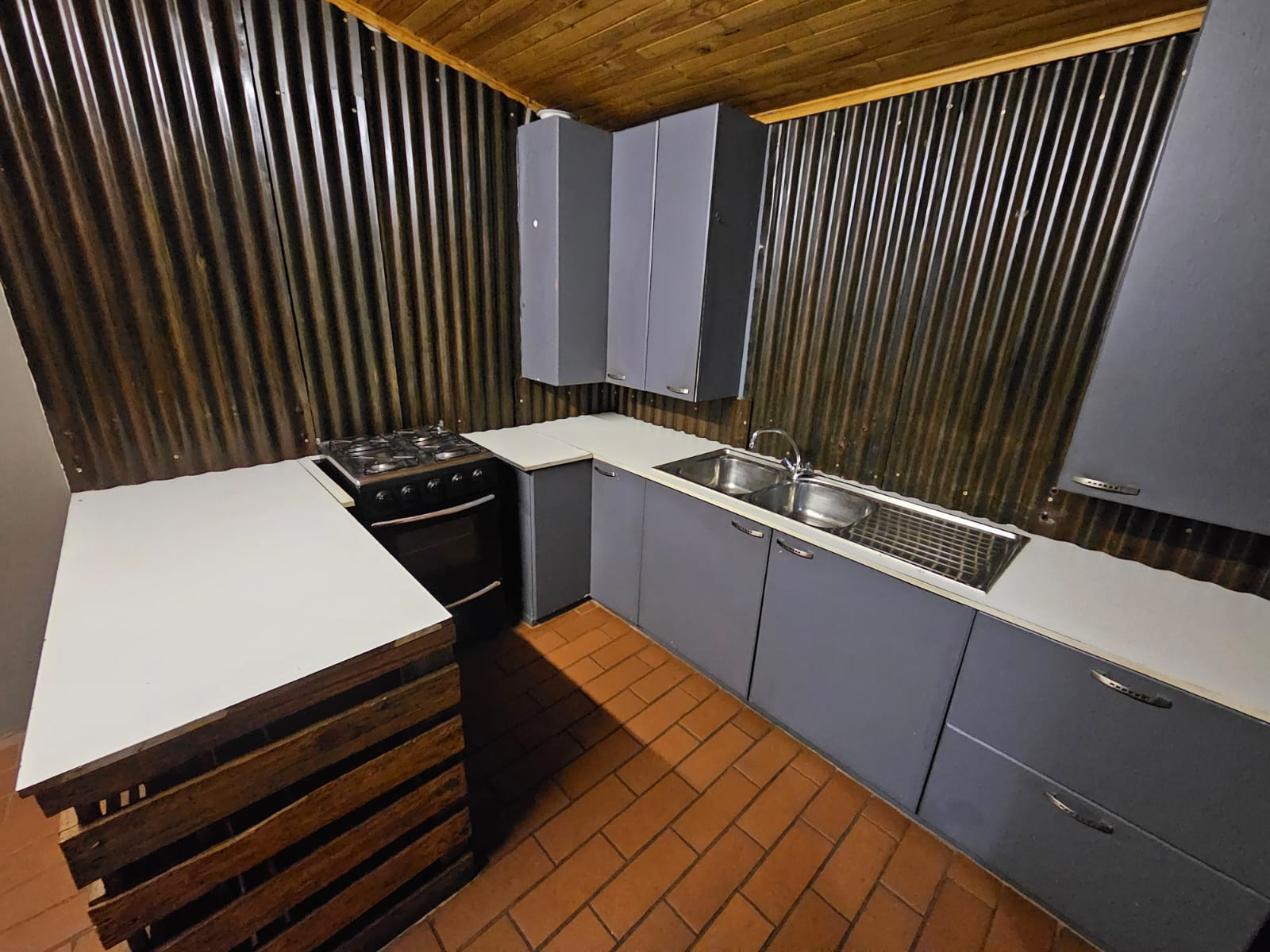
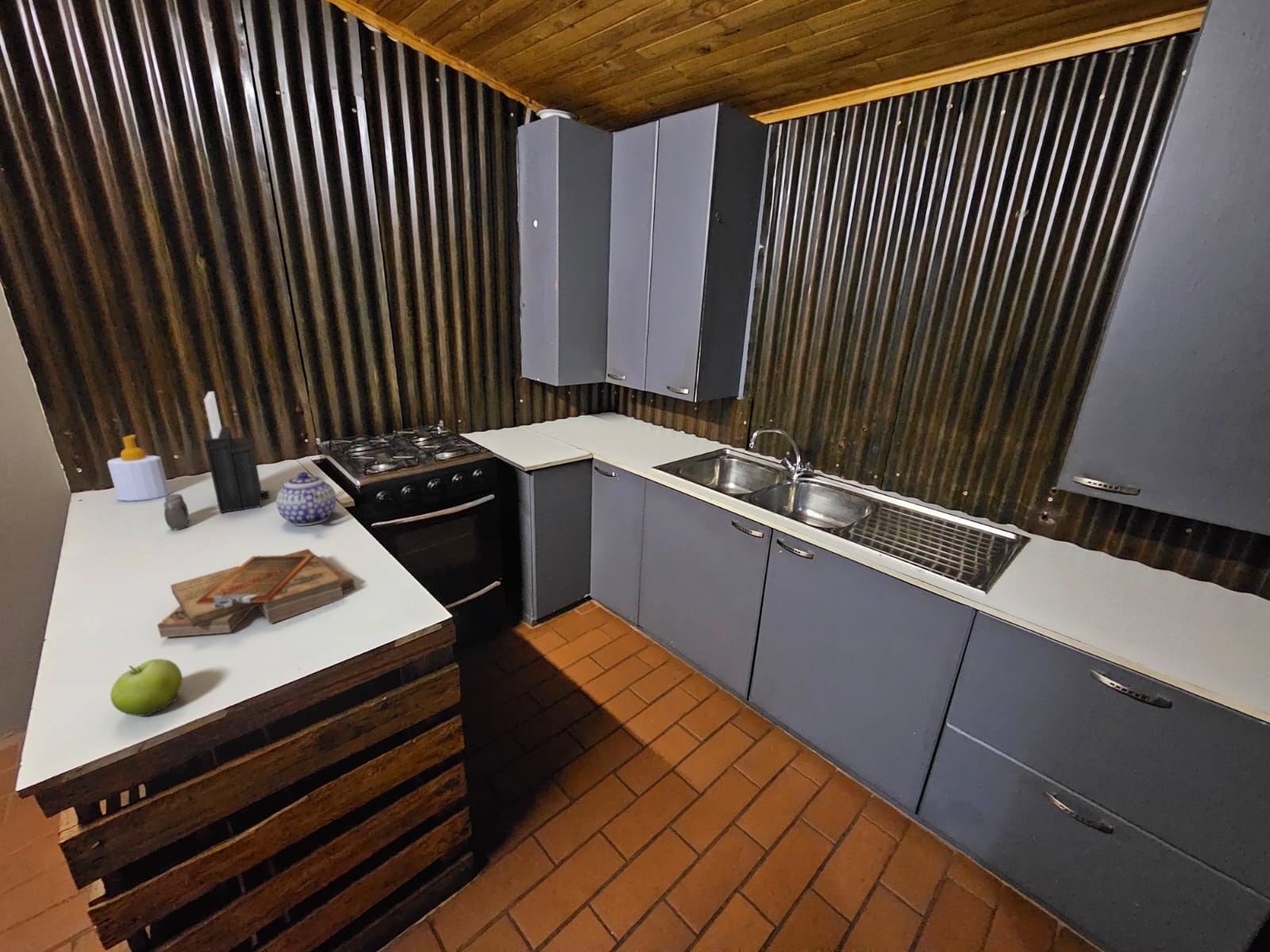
+ fruit [110,658,183,717]
+ soap bottle [106,434,171,502]
+ teapot [275,471,337,527]
+ salt and pepper shaker [163,493,190,531]
+ clipboard [156,548,356,639]
+ knife block [203,391,271,514]
